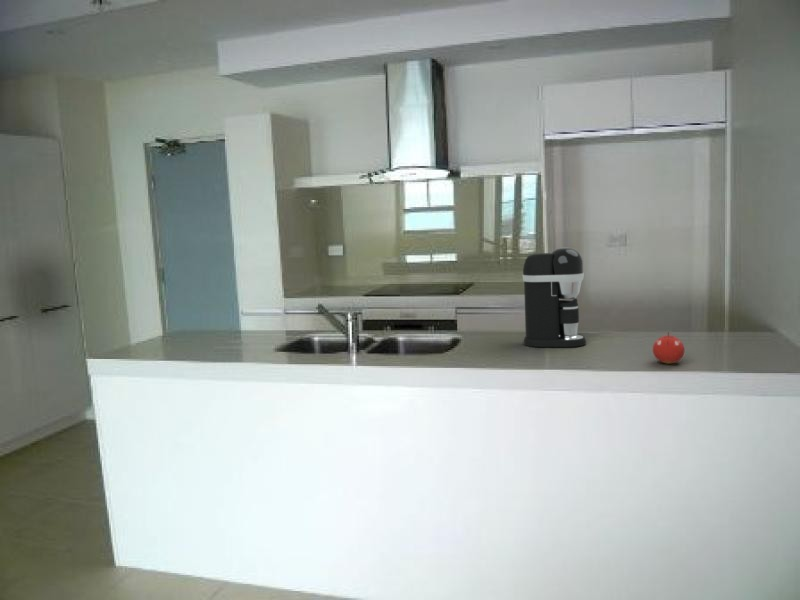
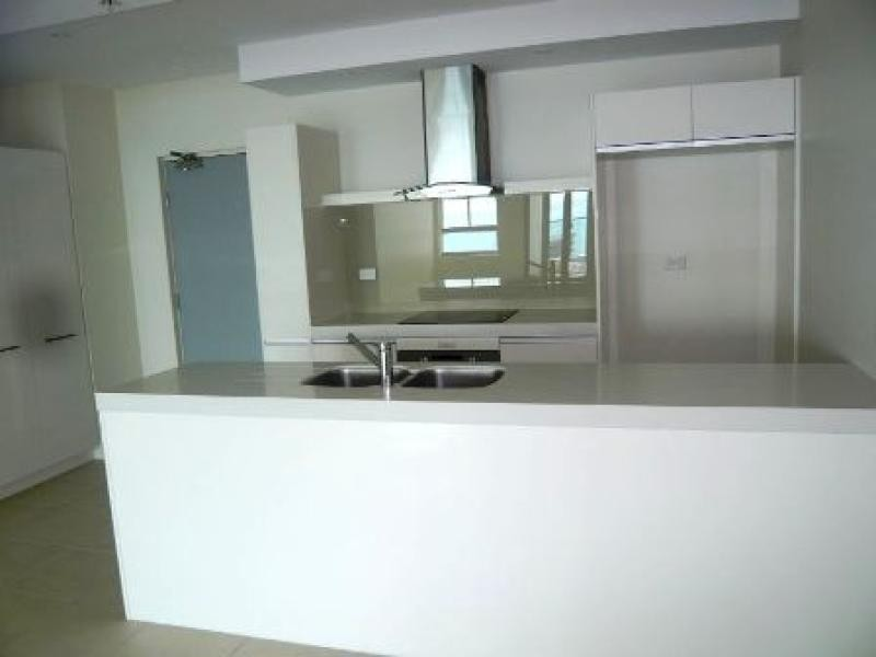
- fruit [652,331,685,364]
- coffee maker [522,247,587,348]
